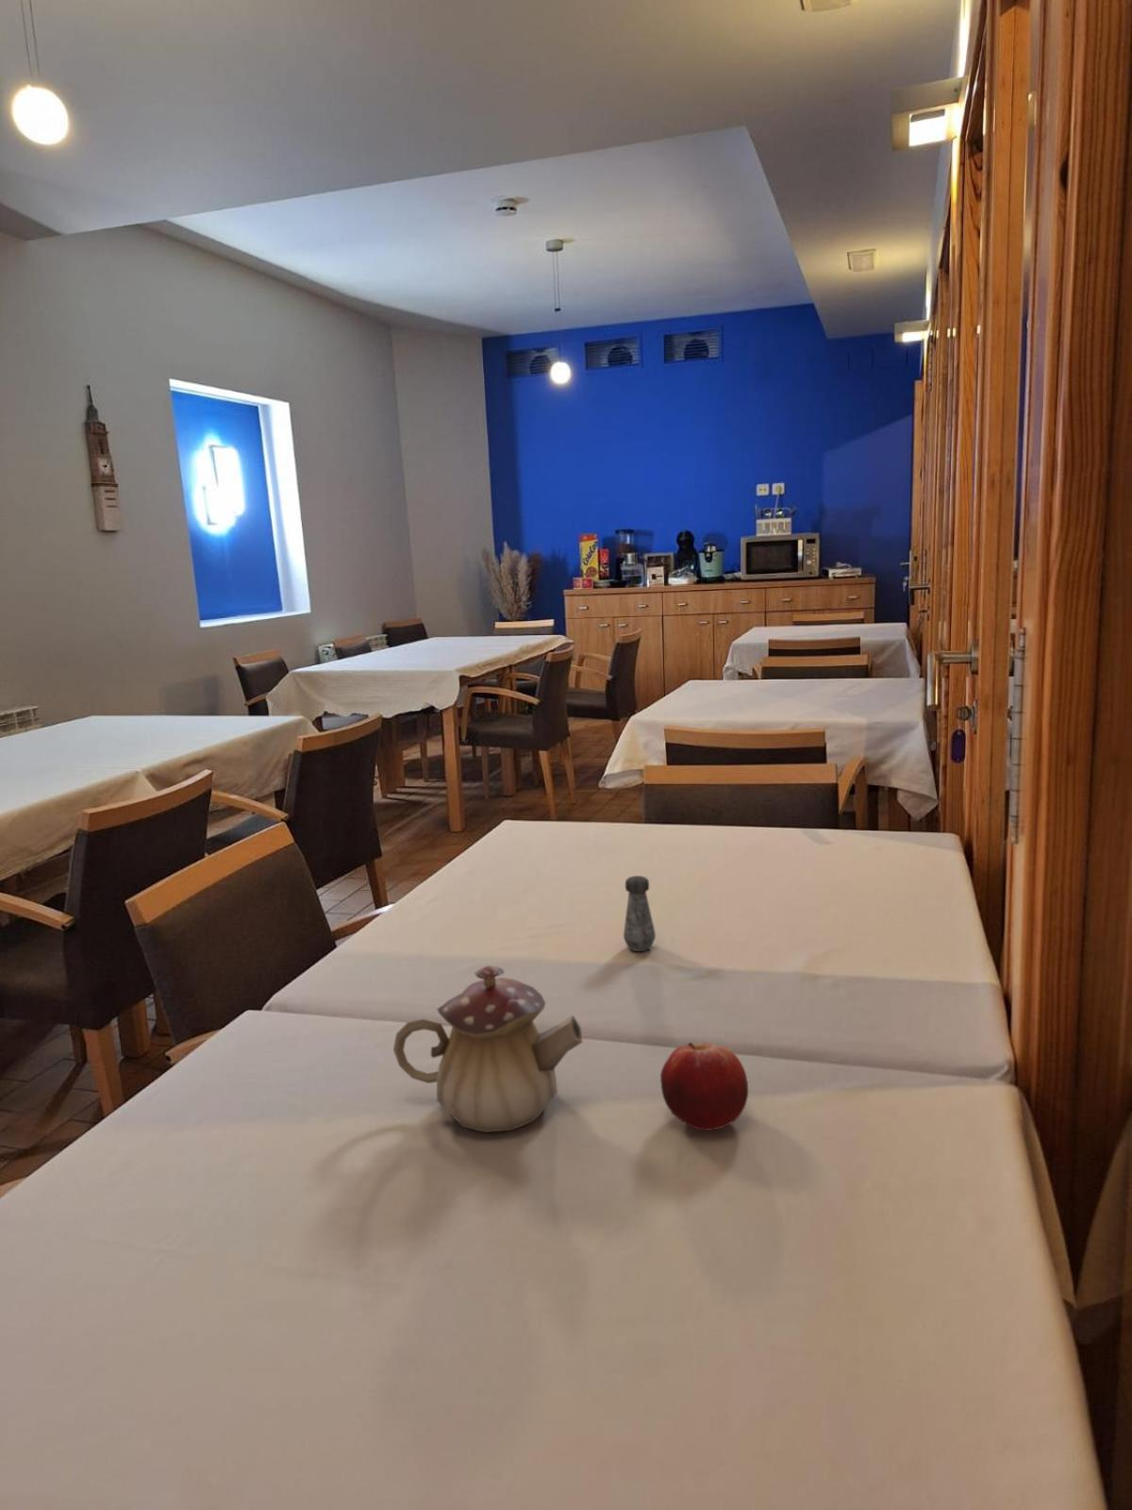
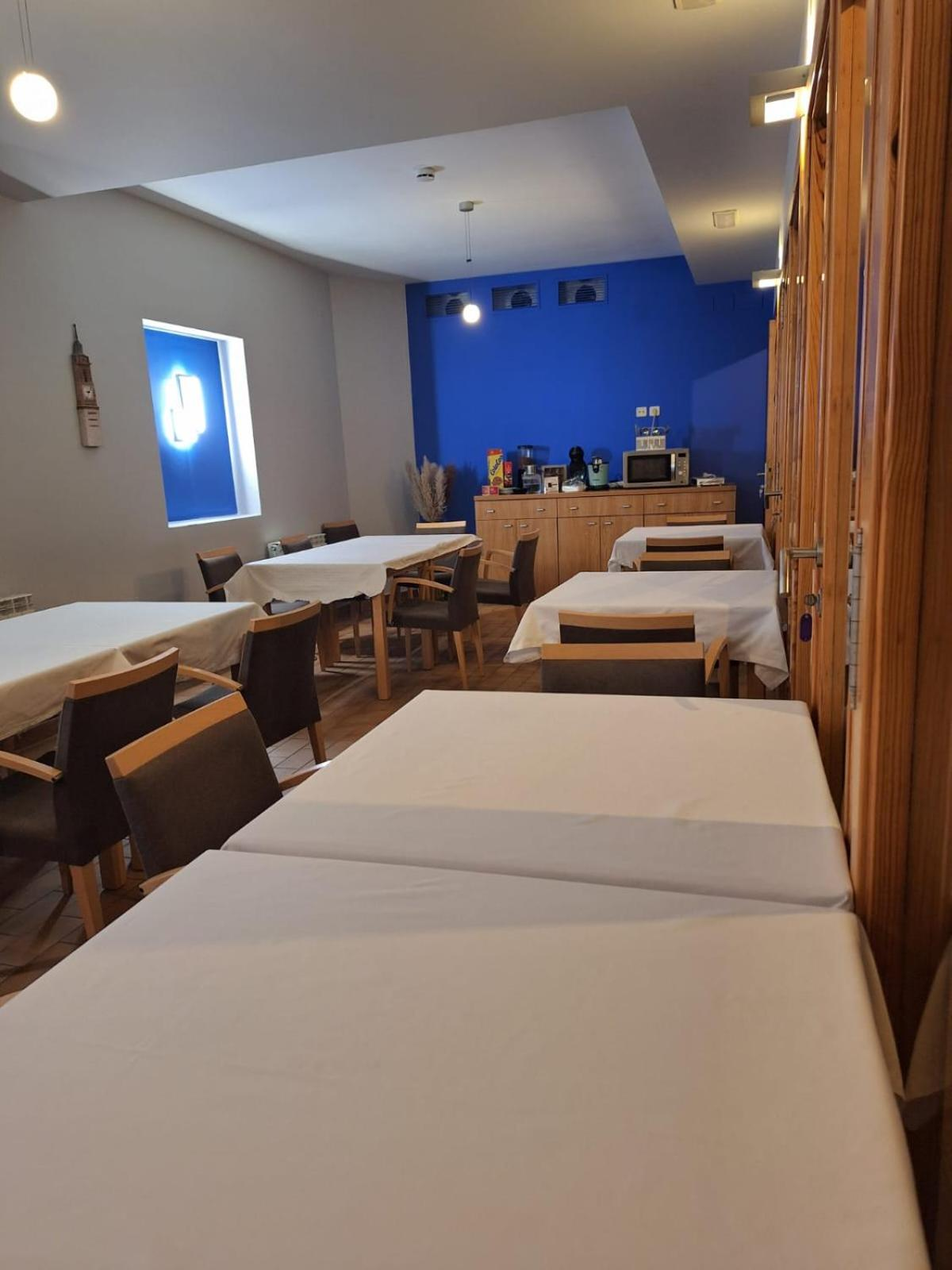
- salt shaker [623,875,656,952]
- teapot [392,964,583,1133]
- fruit [660,1042,749,1132]
